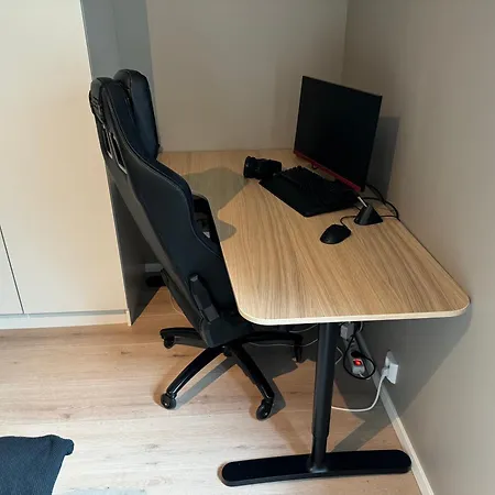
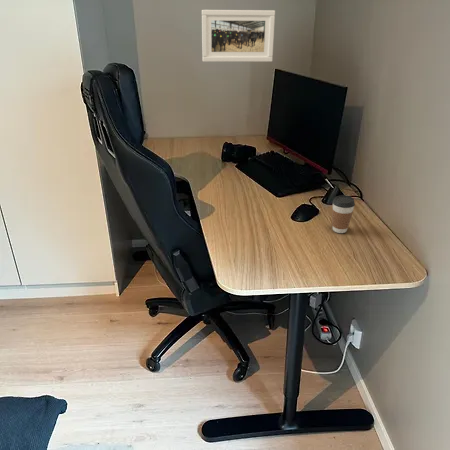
+ coffee cup [331,195,356,234]
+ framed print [201,9,276,63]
